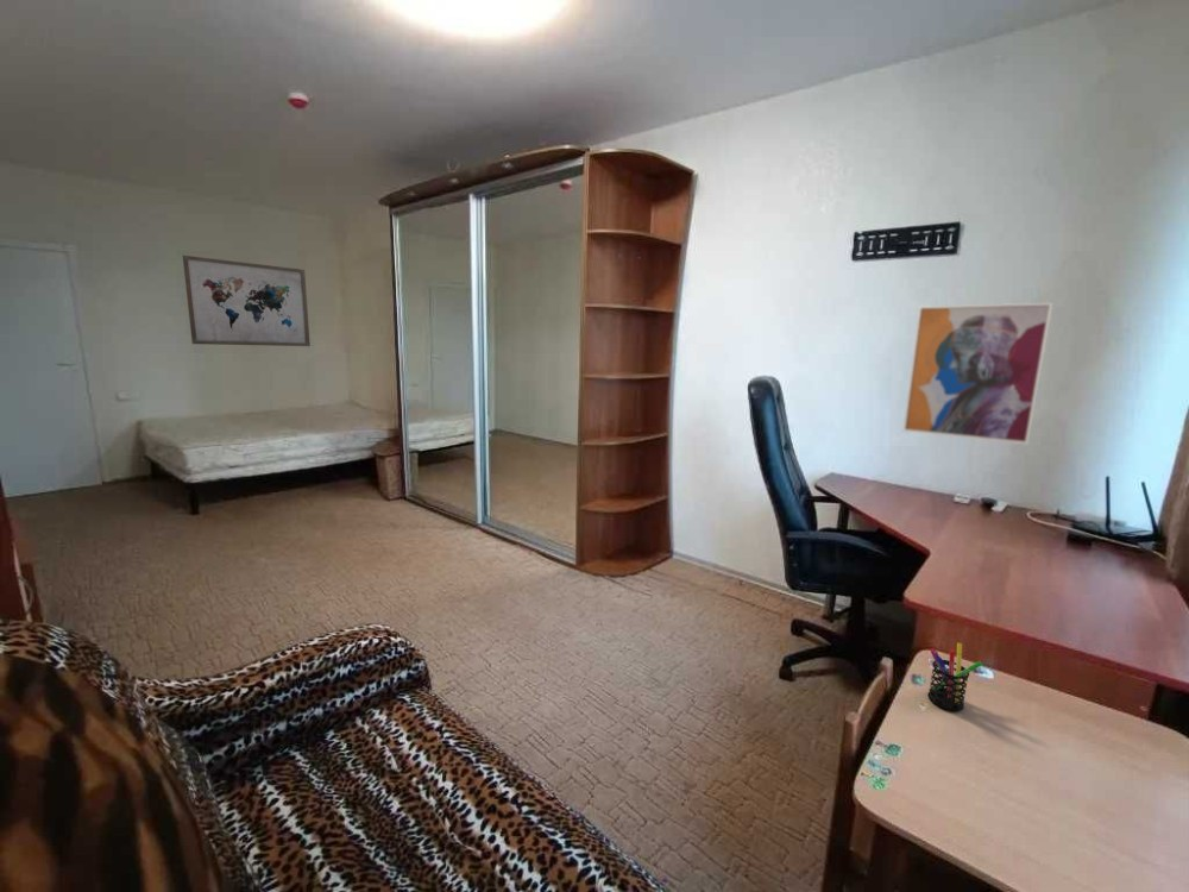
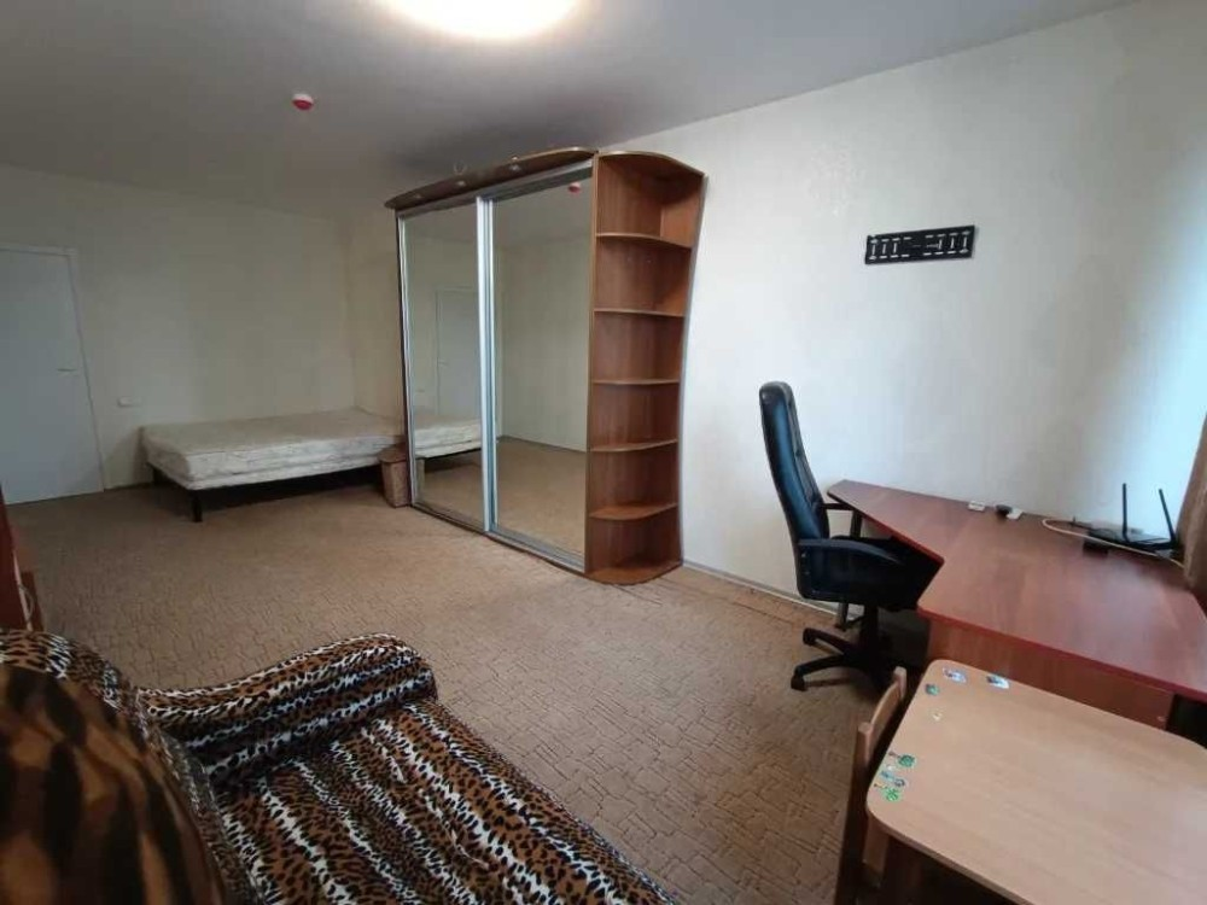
- wall art [901,302,1053,445]
- pen holder [926,642,983,712]
- wall art [182,255,312,347]
